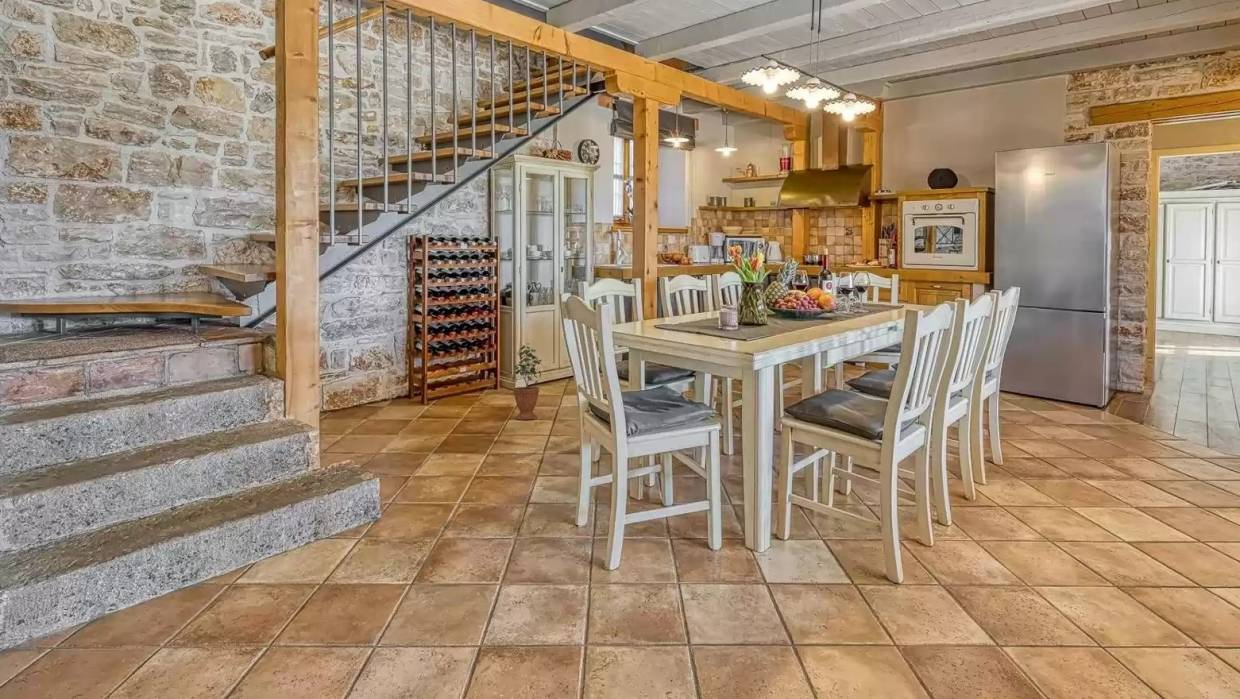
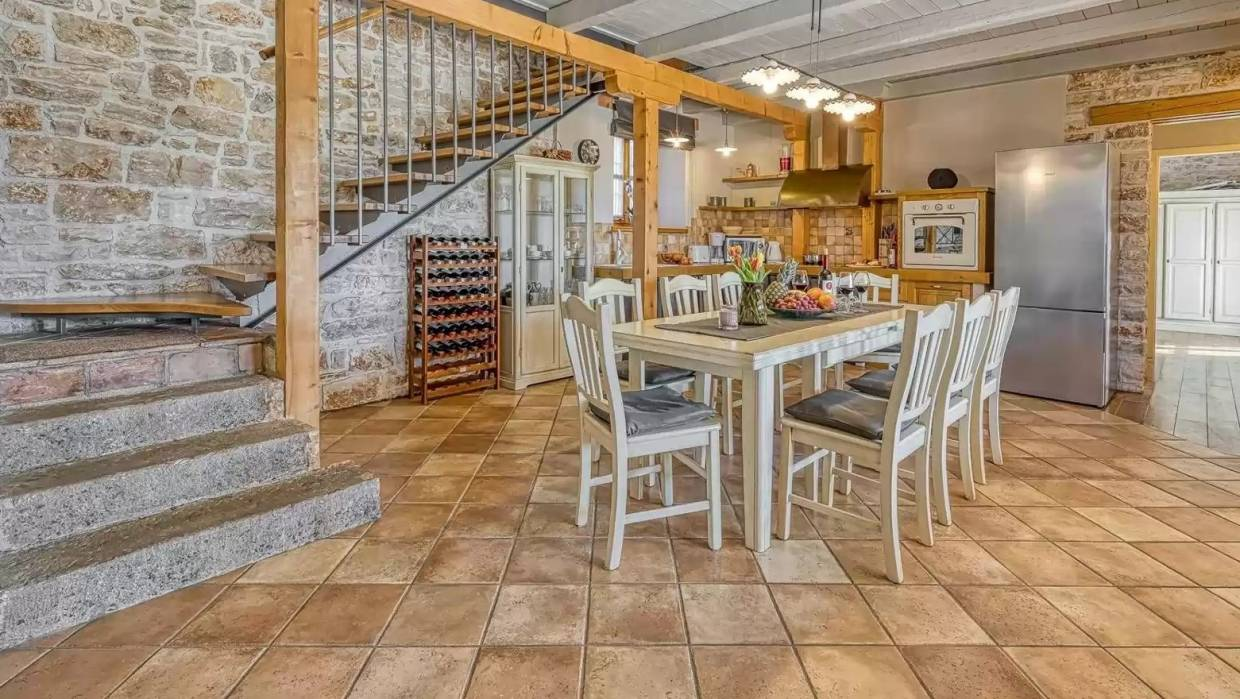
- potted plant [511,342,546,421]
